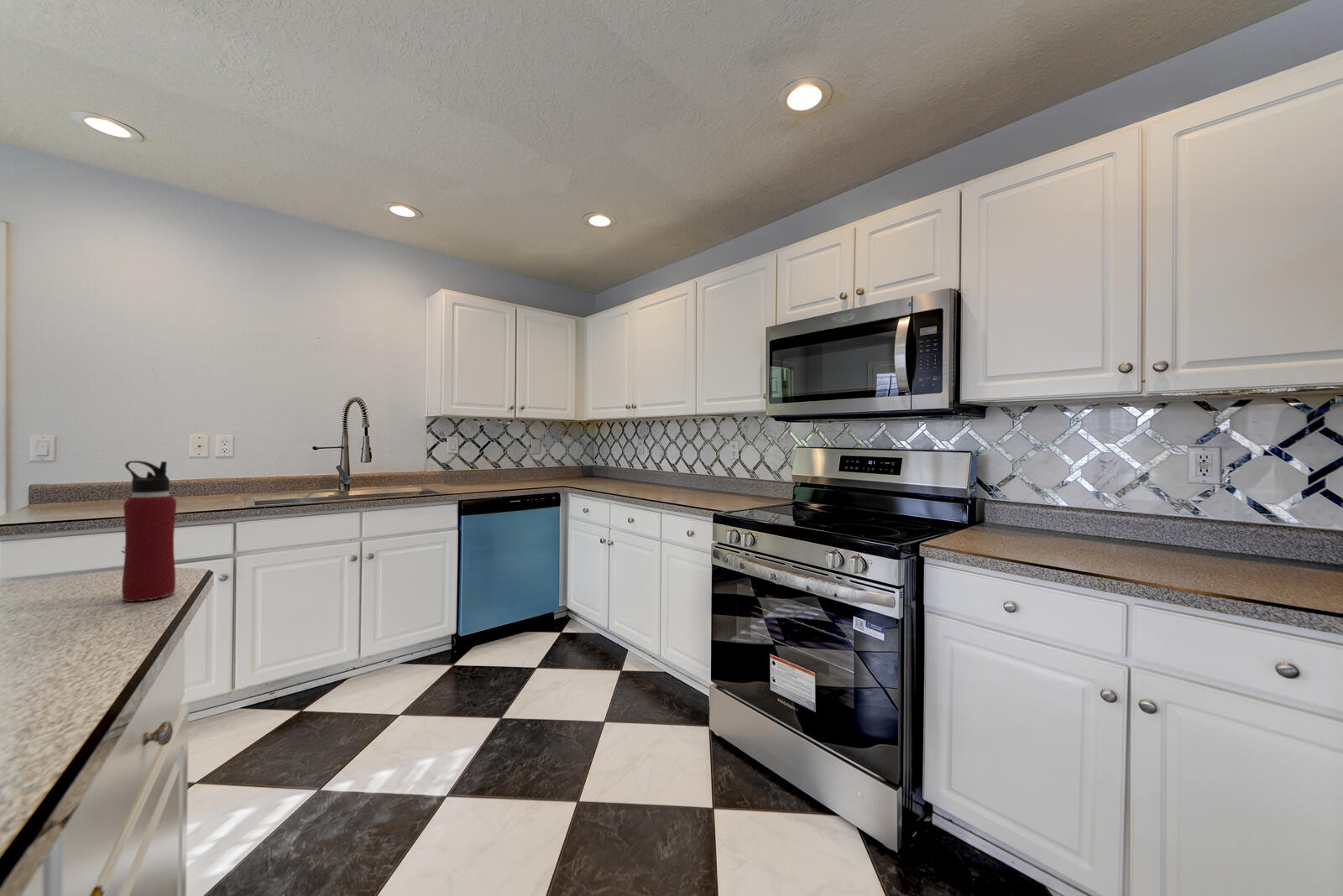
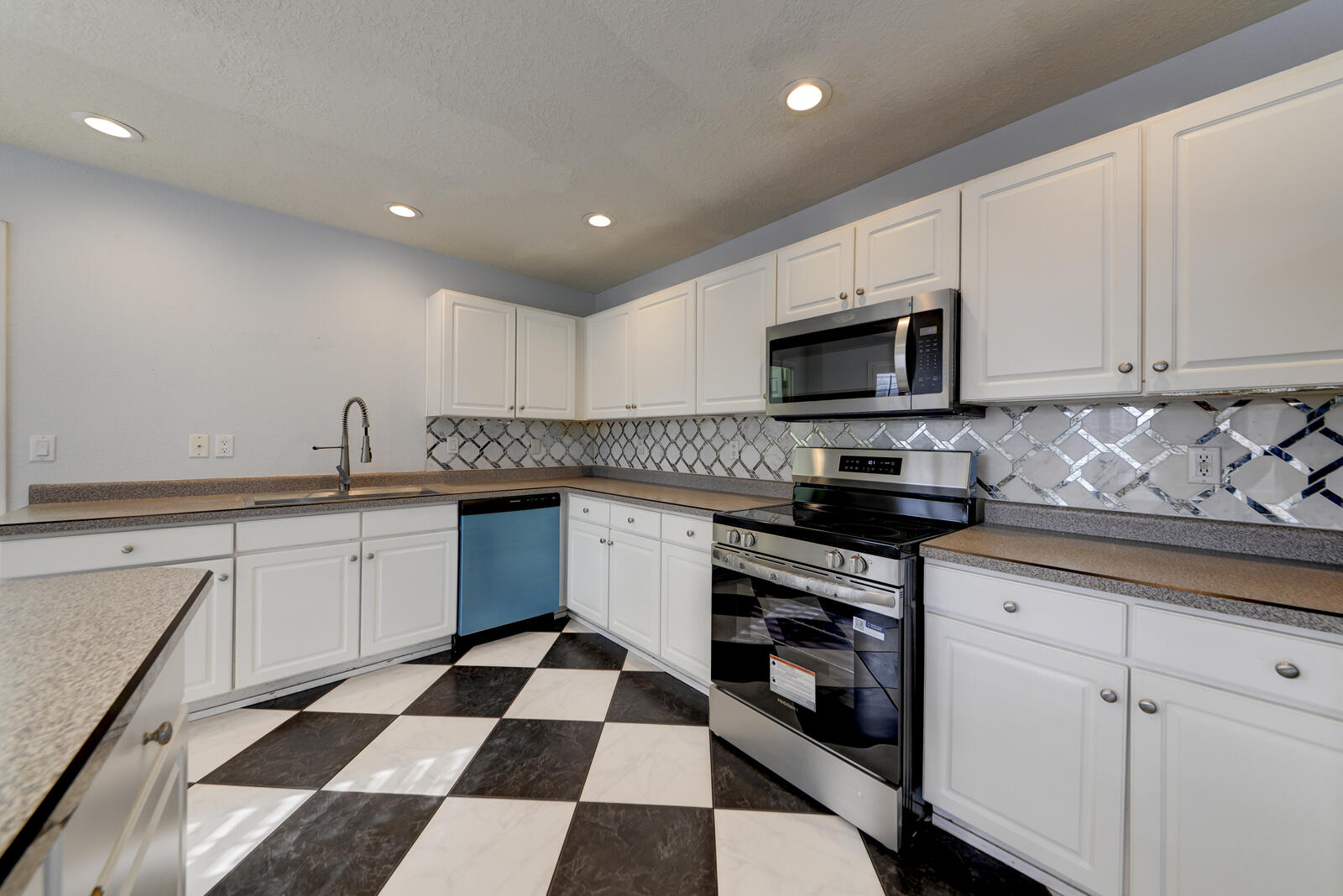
- water bottle [121,460,177,602]
